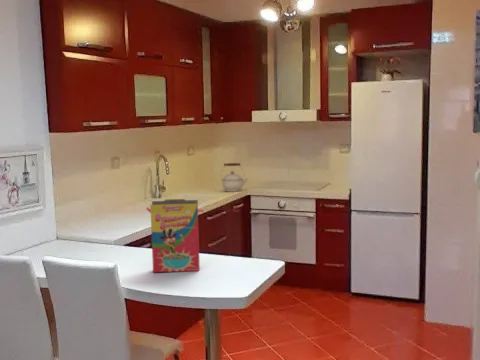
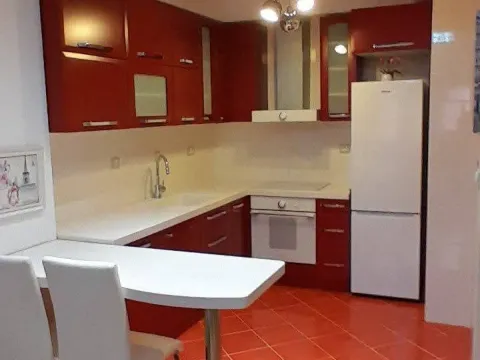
- cereal box [145,198,205,273]
- kettle [219,162,249,193]
